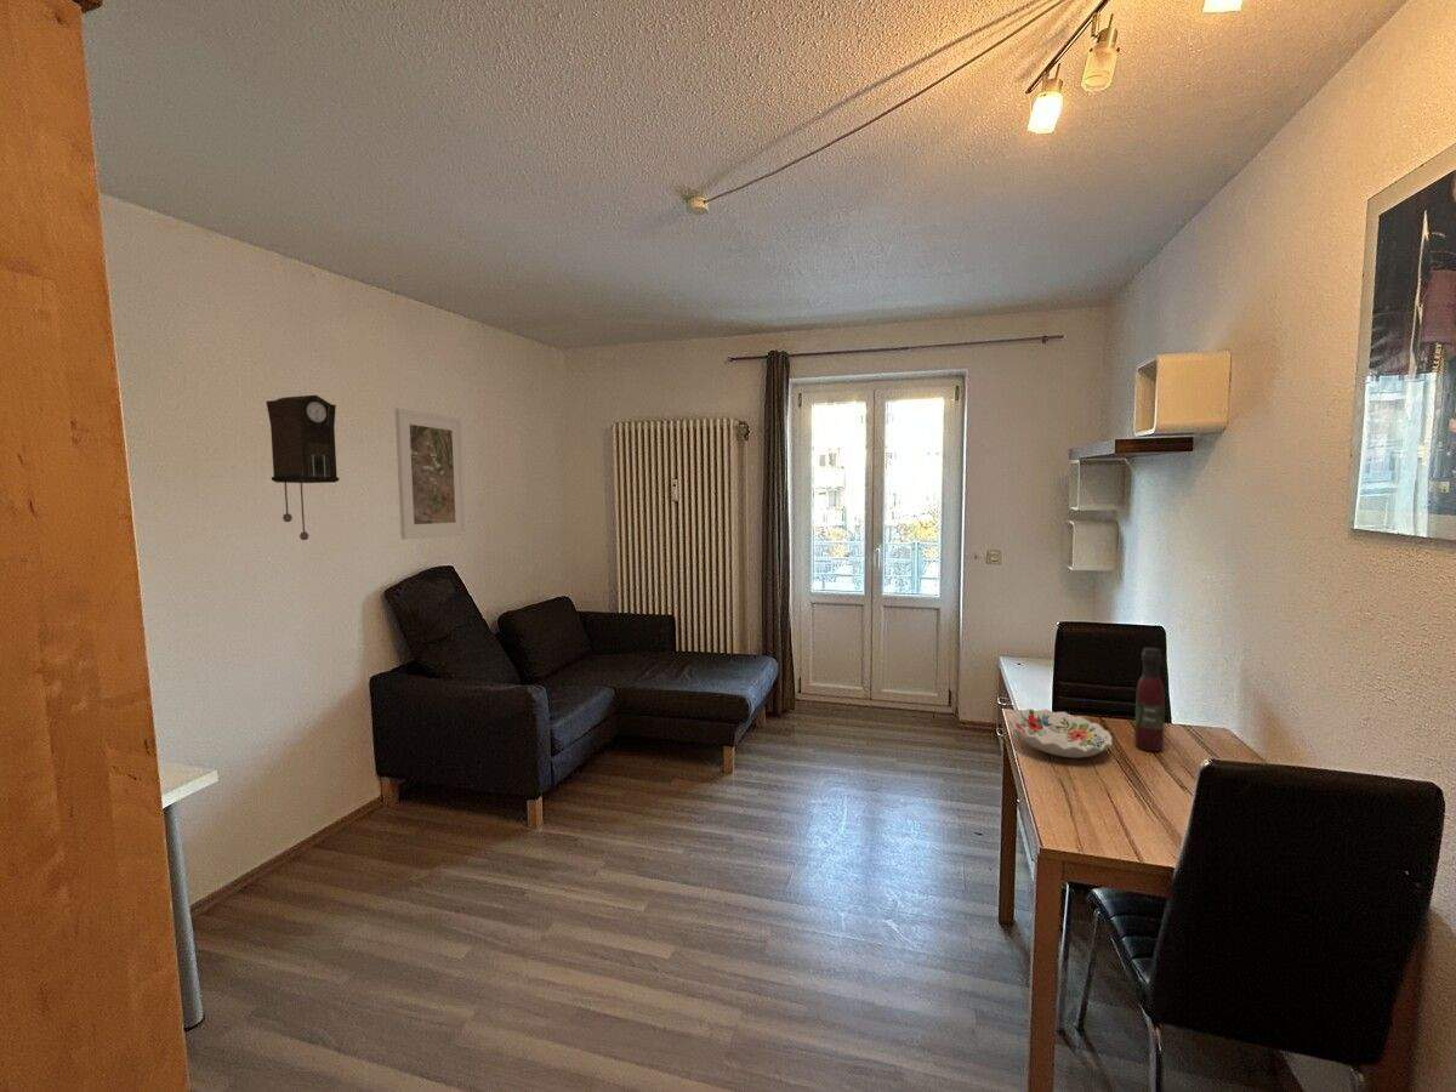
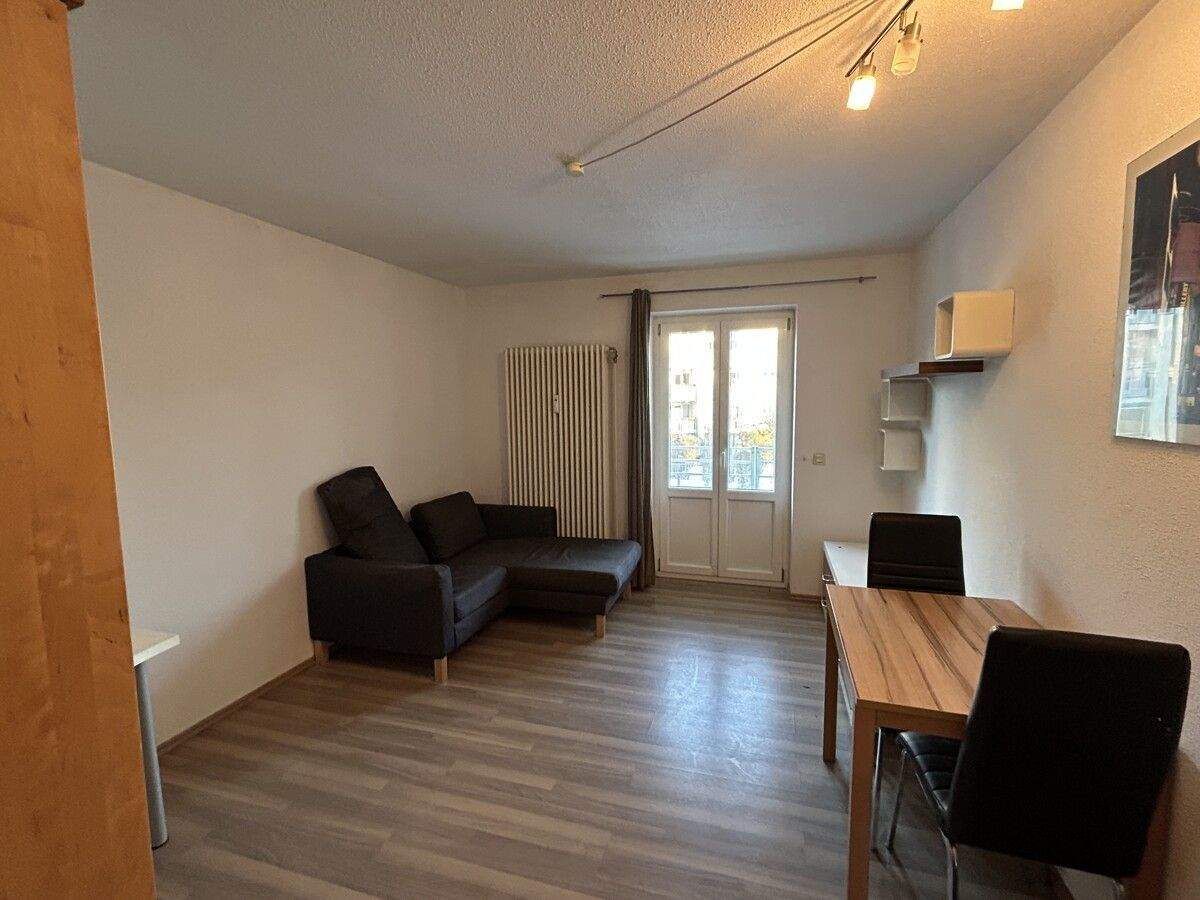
- decorative bowl [1007,707,1114,760]
- pendulum clock [266,394,340,541]
- wine bottle [1133,647,1166,752]
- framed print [394,406,467,540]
